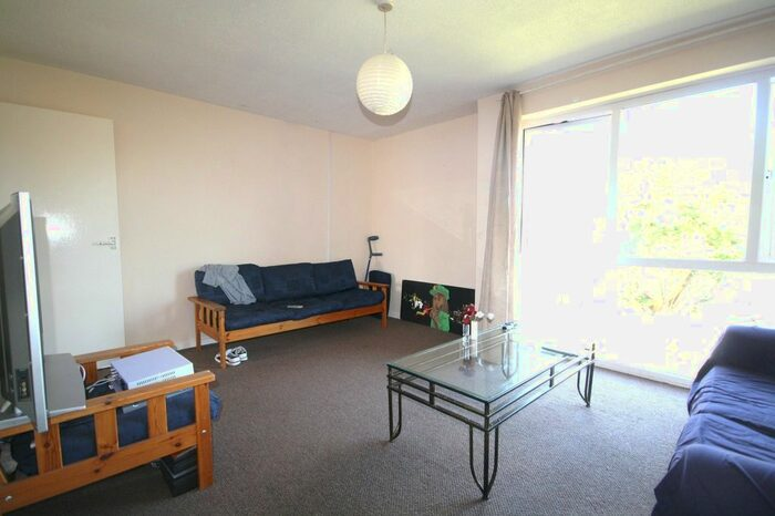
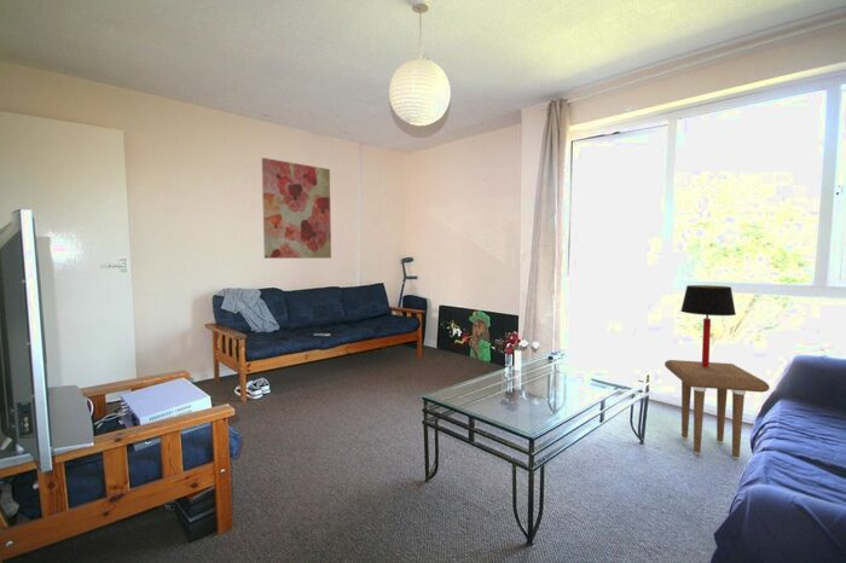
+ table lamp [679,284,737,367]
+ wall art [261,157,332,260]
+ side table [664,359,771,460]
